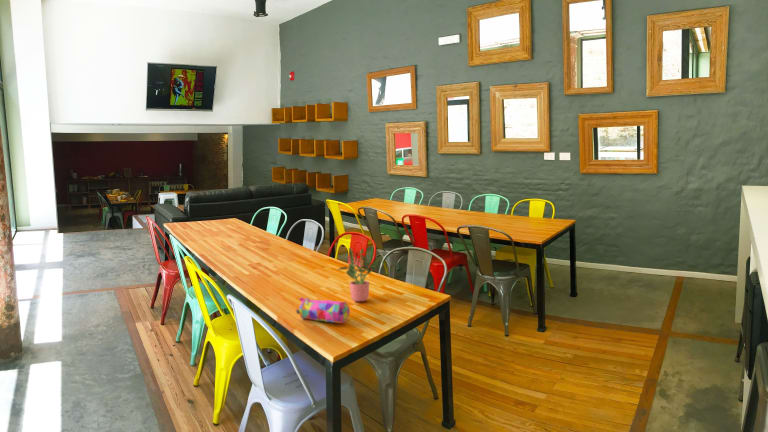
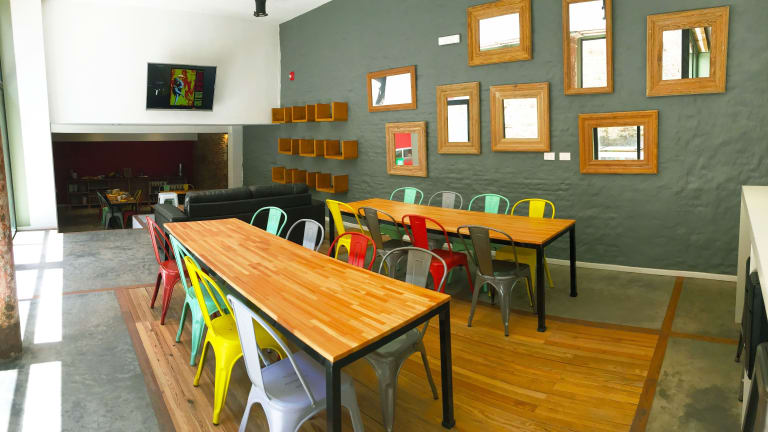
- pencil case [295,296,351,324]
- potted plant [337,247,384,302]
